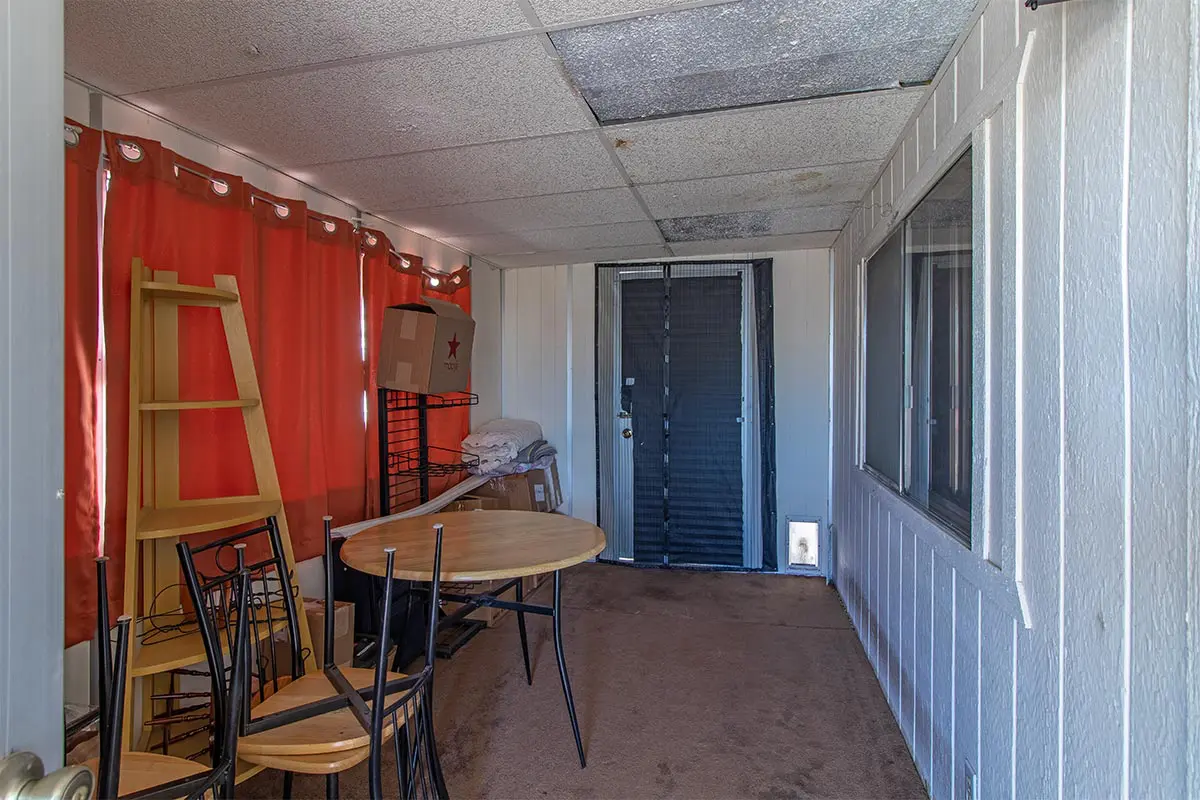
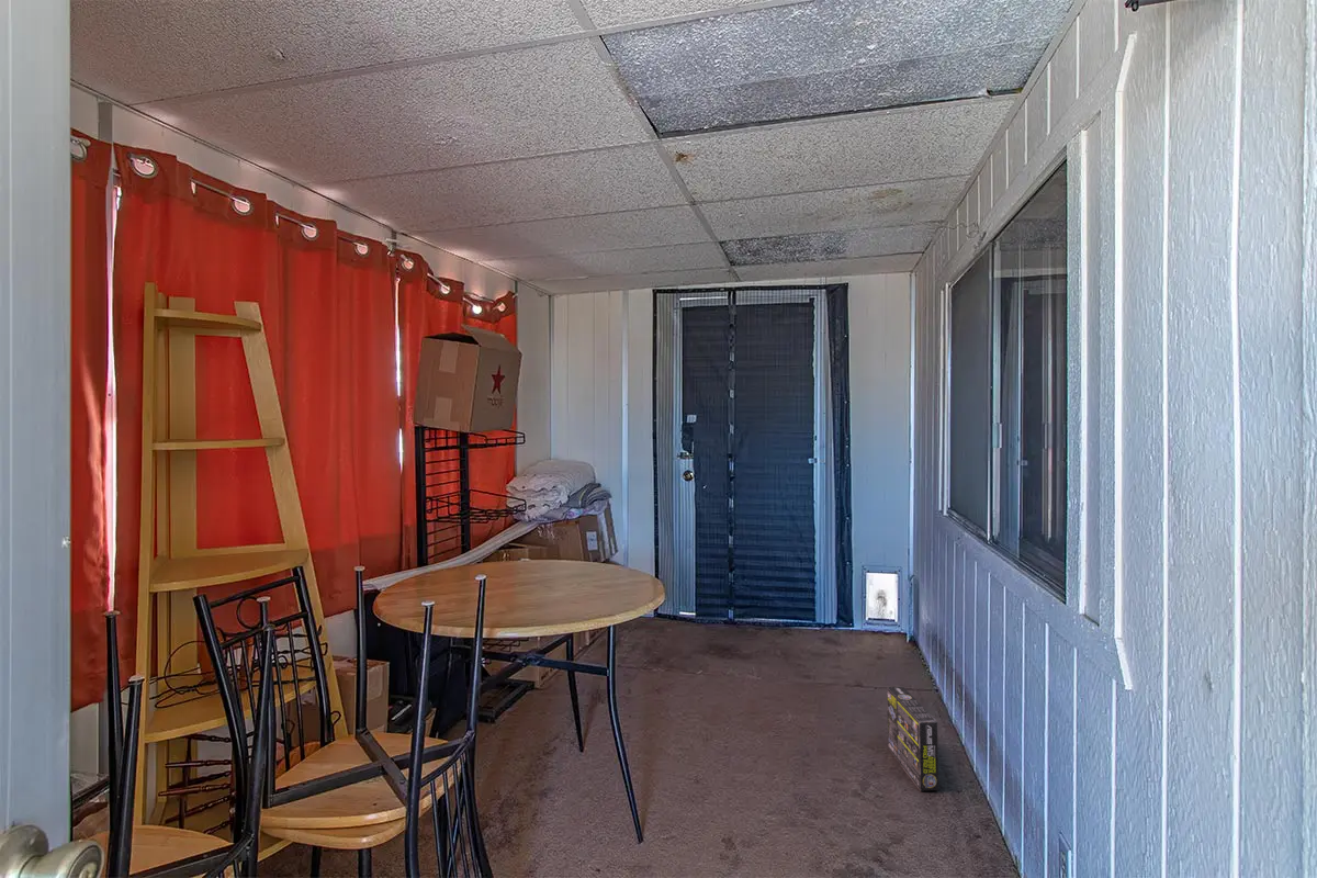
+ box [886,686,939,792]
